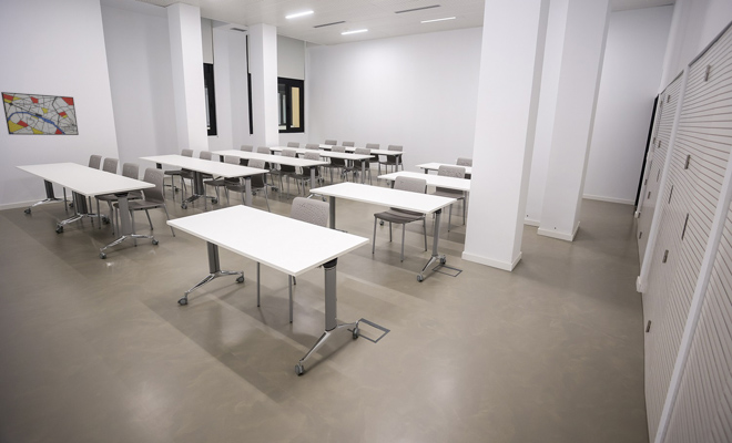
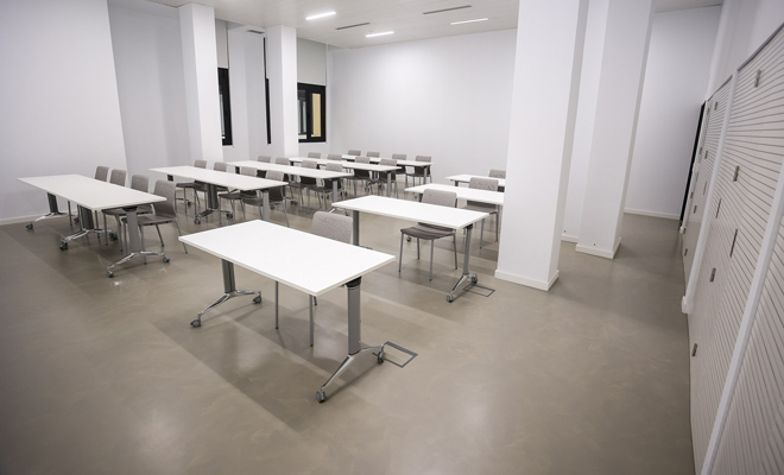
- wall art [0,91,80,136]
